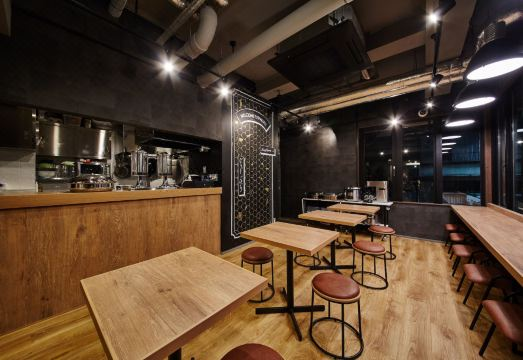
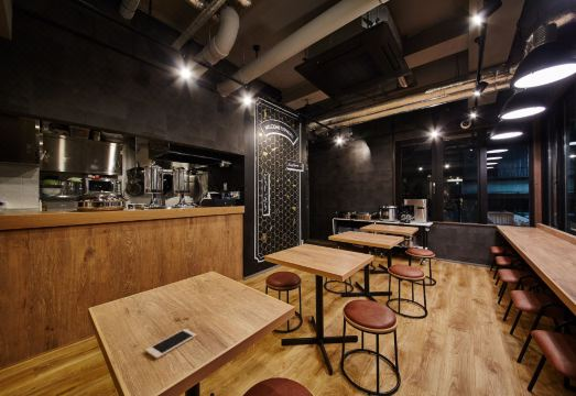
+ cell phone [144,328,197,360]
